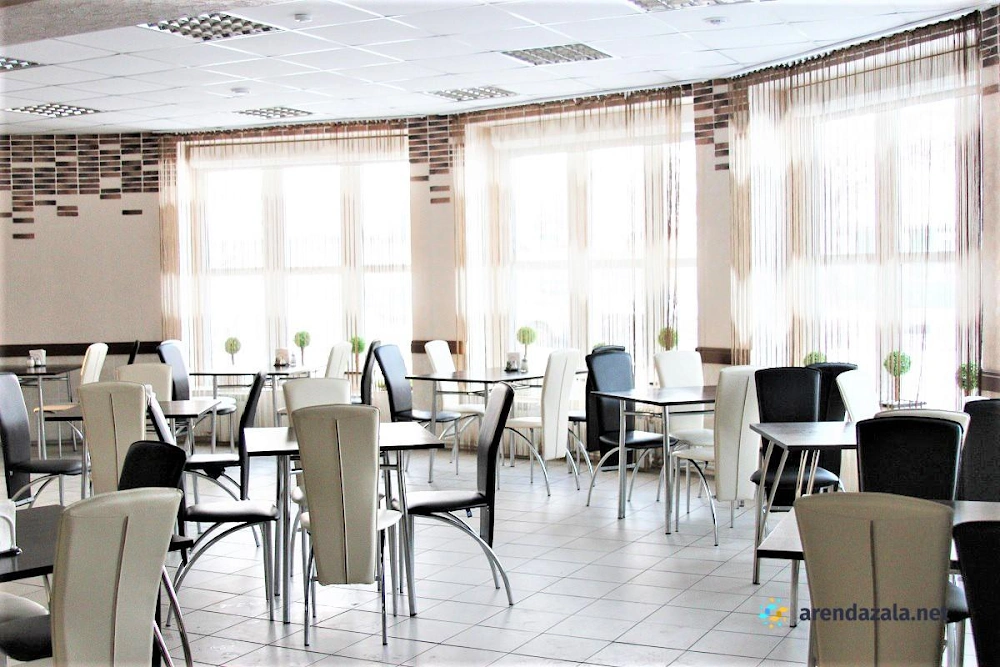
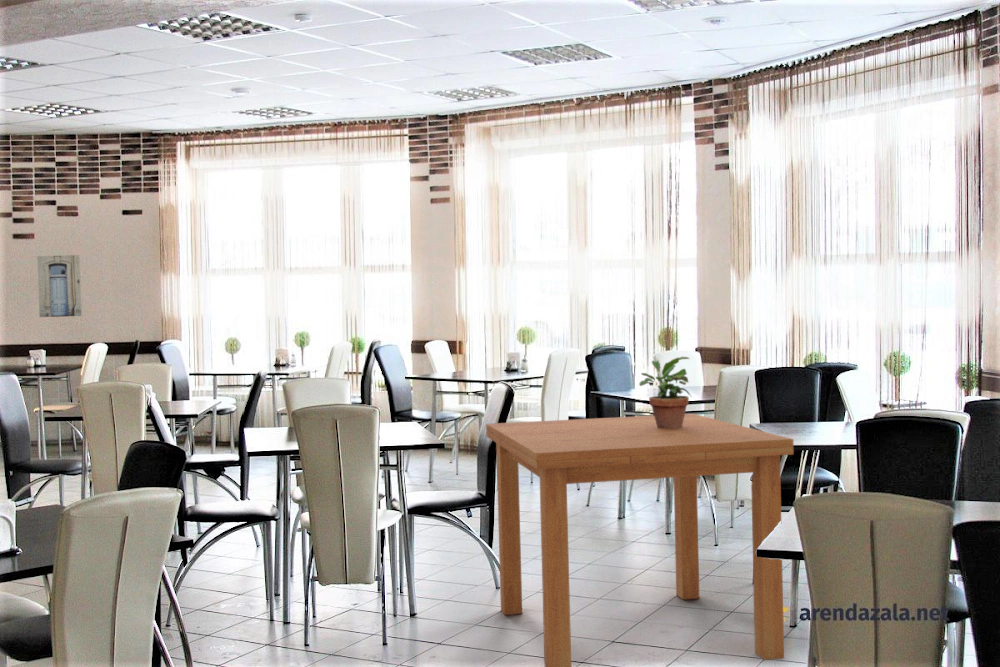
+ dining table [485,413,795,667]
+ wall art [36,254,83,318]
+ potted plant [638,356,692,429]
